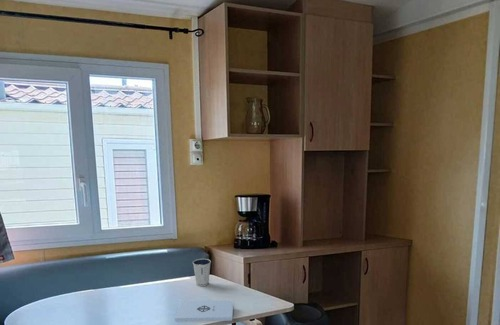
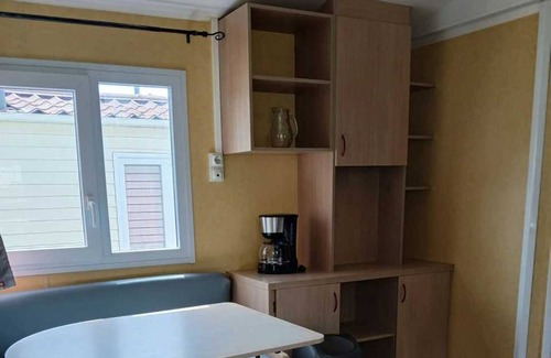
- dixie cup [192,258,212,287]
- notepad [174,300,234,322]
